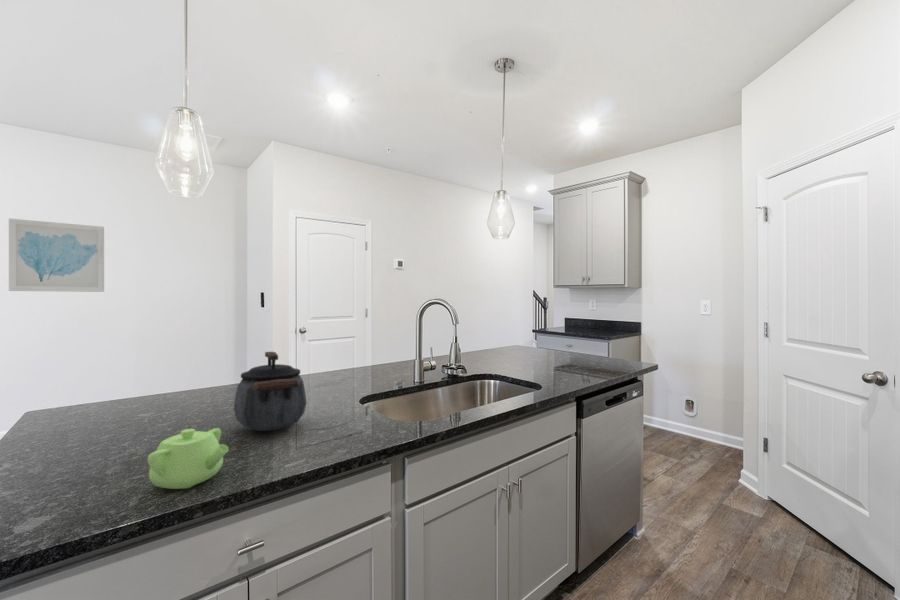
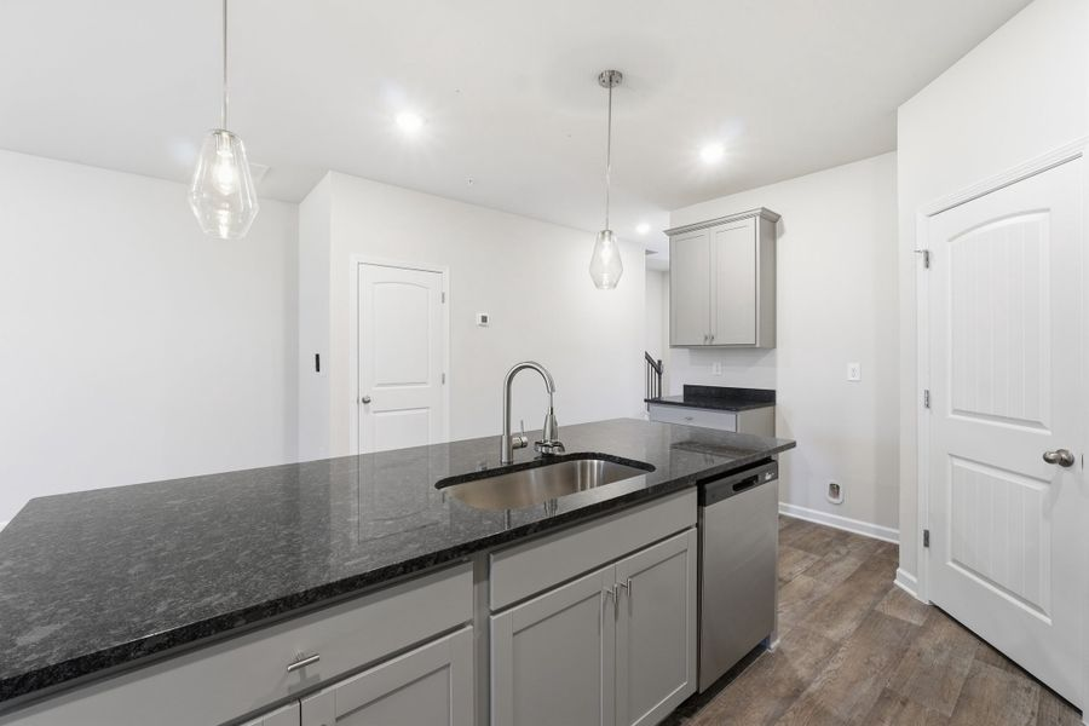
- wall art [8,218,105,293]
- kettle [233,351,308,432]
- teapot [146,427,230,490]
